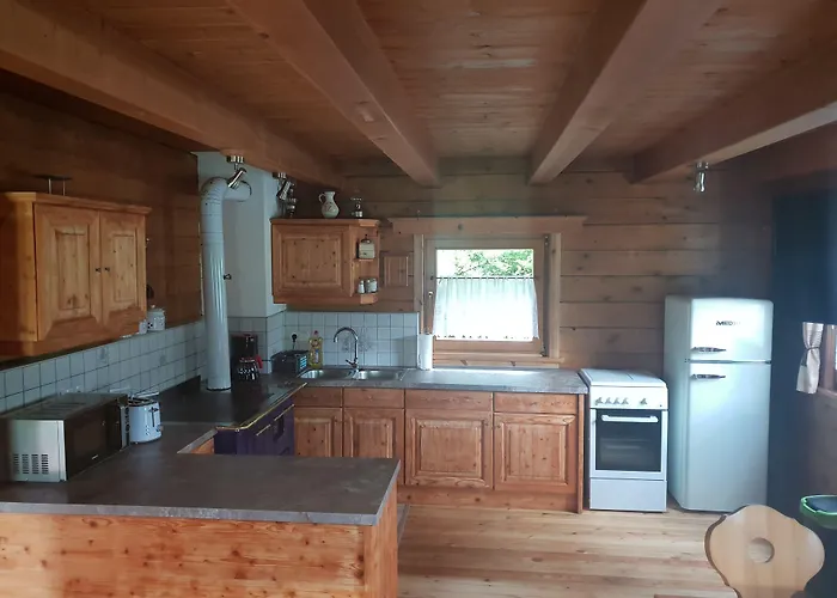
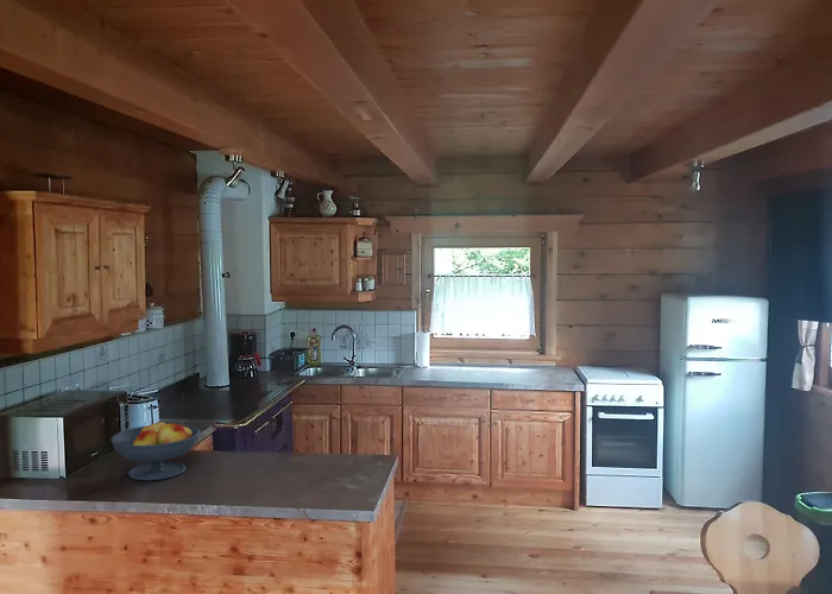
+ fruit bowl [111,421,202,481]
